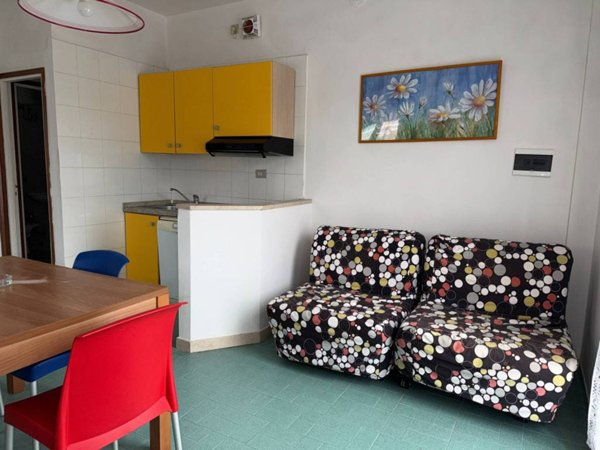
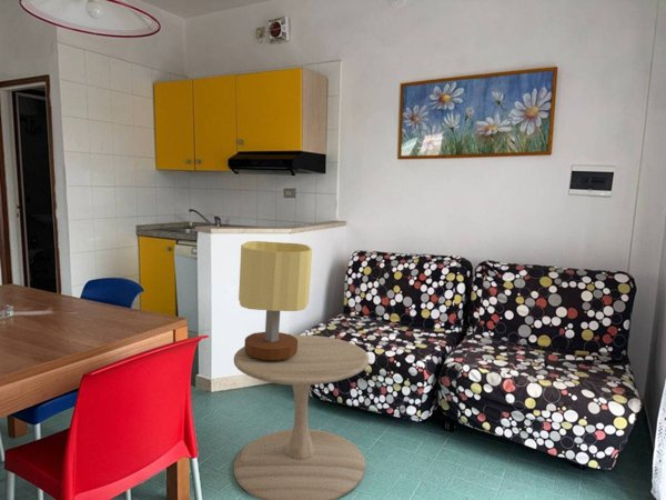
+ table lamp [238,240,313,360]
+ side table [233,334,370,500]
